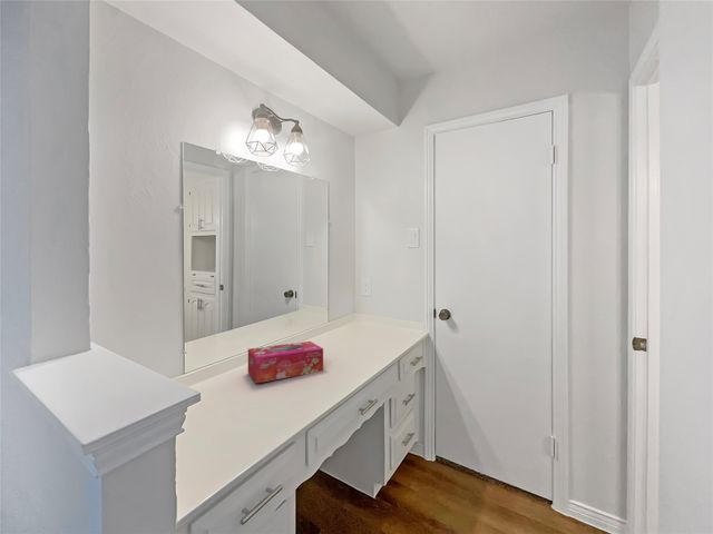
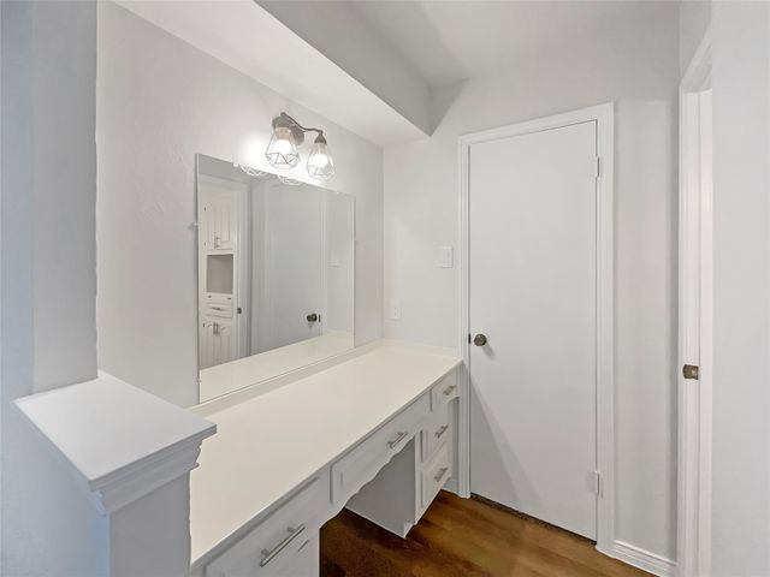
- tissue box [247,340,324,384]
